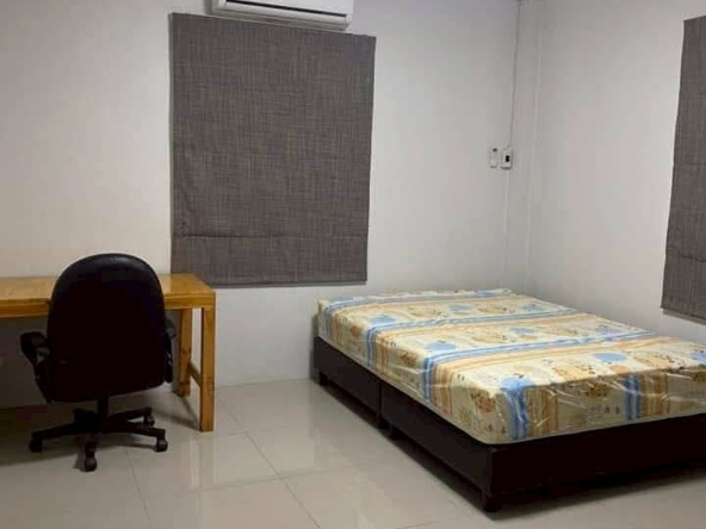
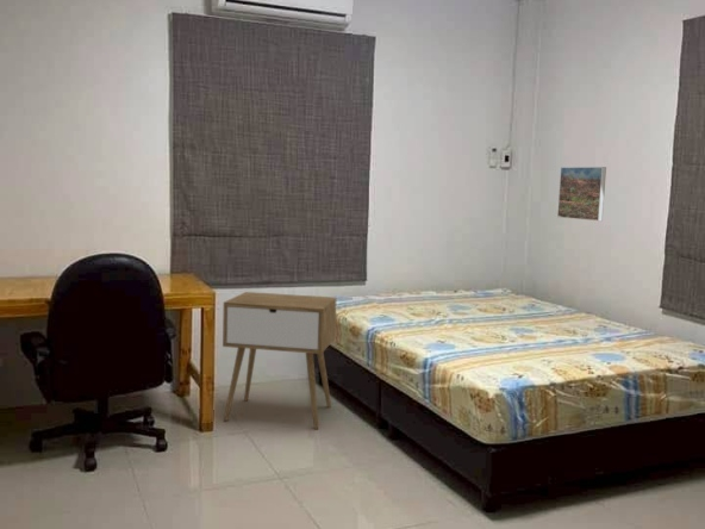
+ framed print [556,166,607,222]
+ nightstand [222,291,337,430]
